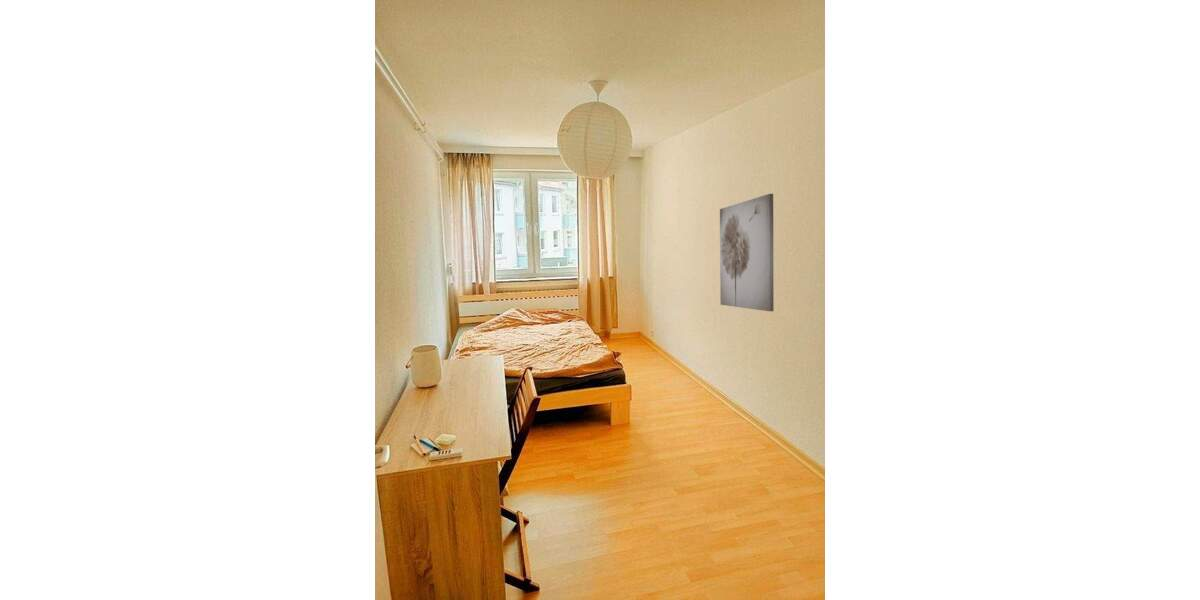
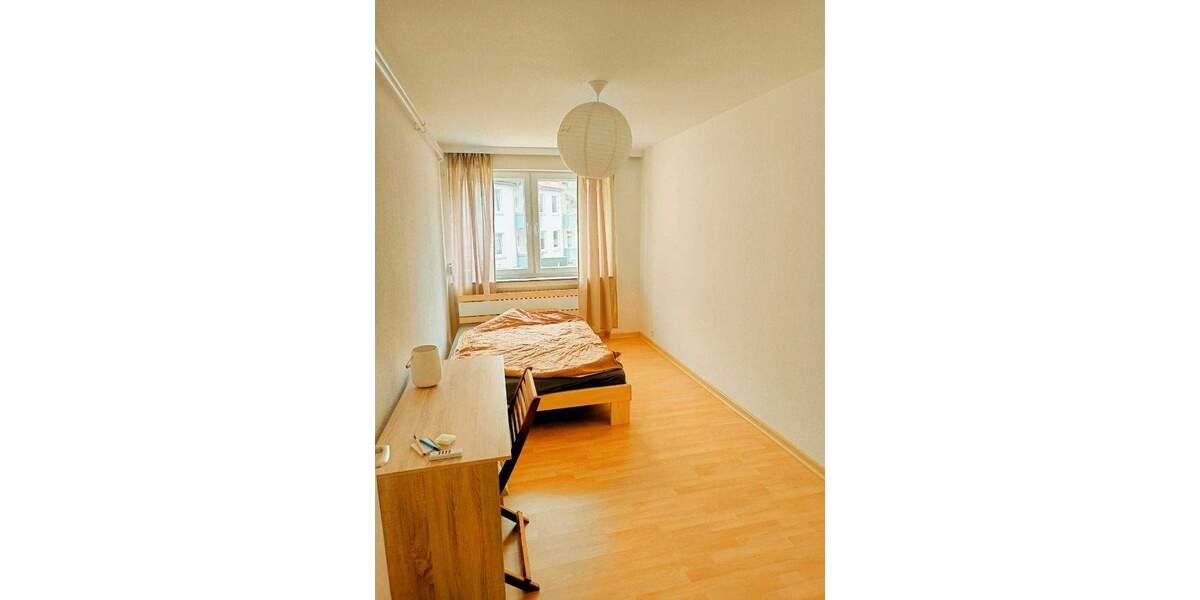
- wall art [719,193,775,312]
